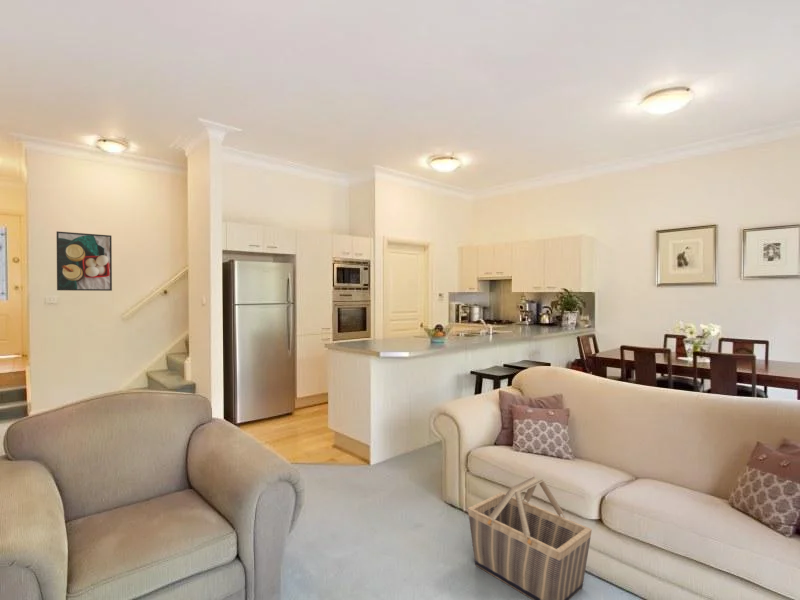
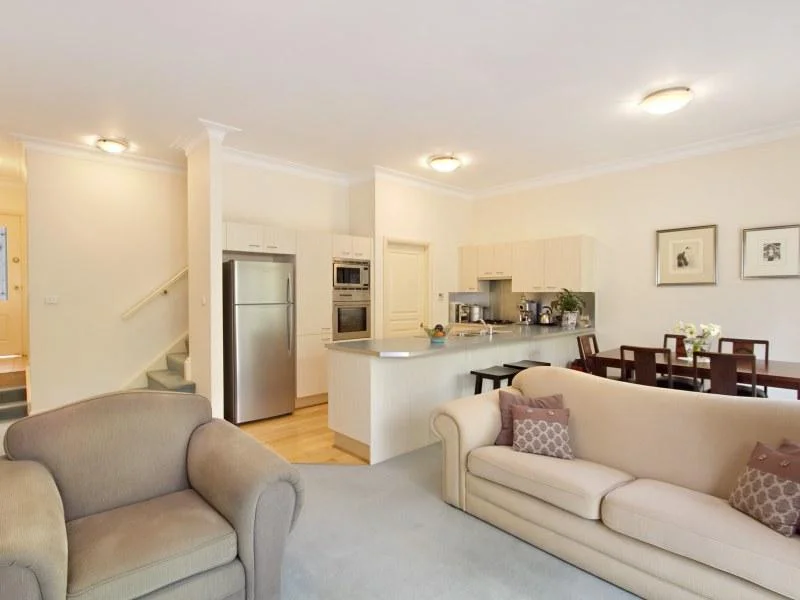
- basket [467,476,593,600]
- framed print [55,230,113,292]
